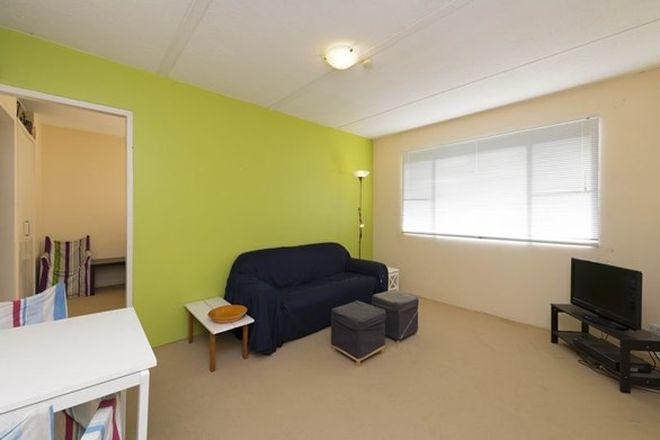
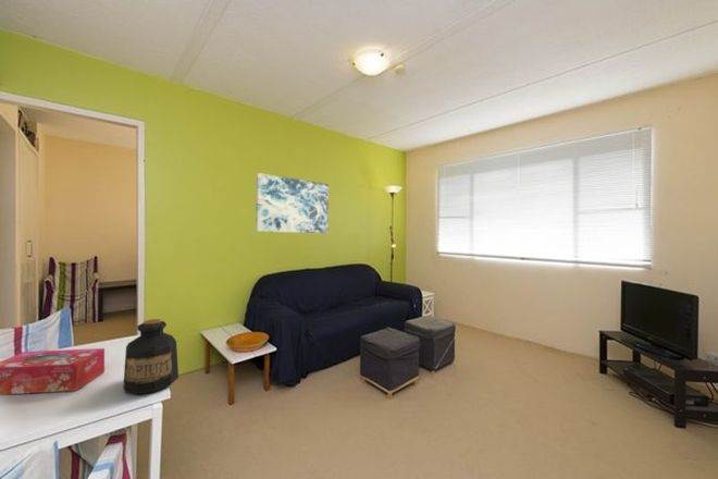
+ wall art [255,172,330,234]
+ tissue box [0,347,106,396]
+ bottle [123,318,180,395]
